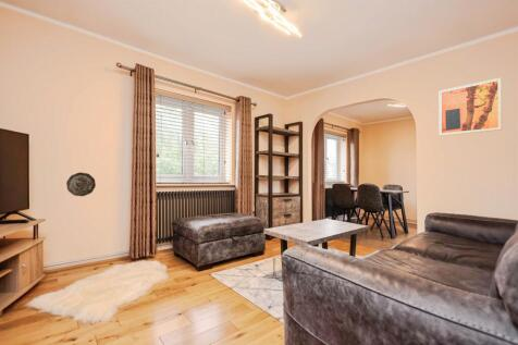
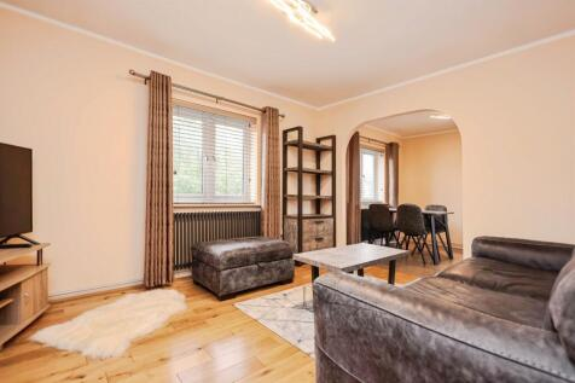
- wall art [439,77,503,137]
- decorative plate [65,171,97,197]
